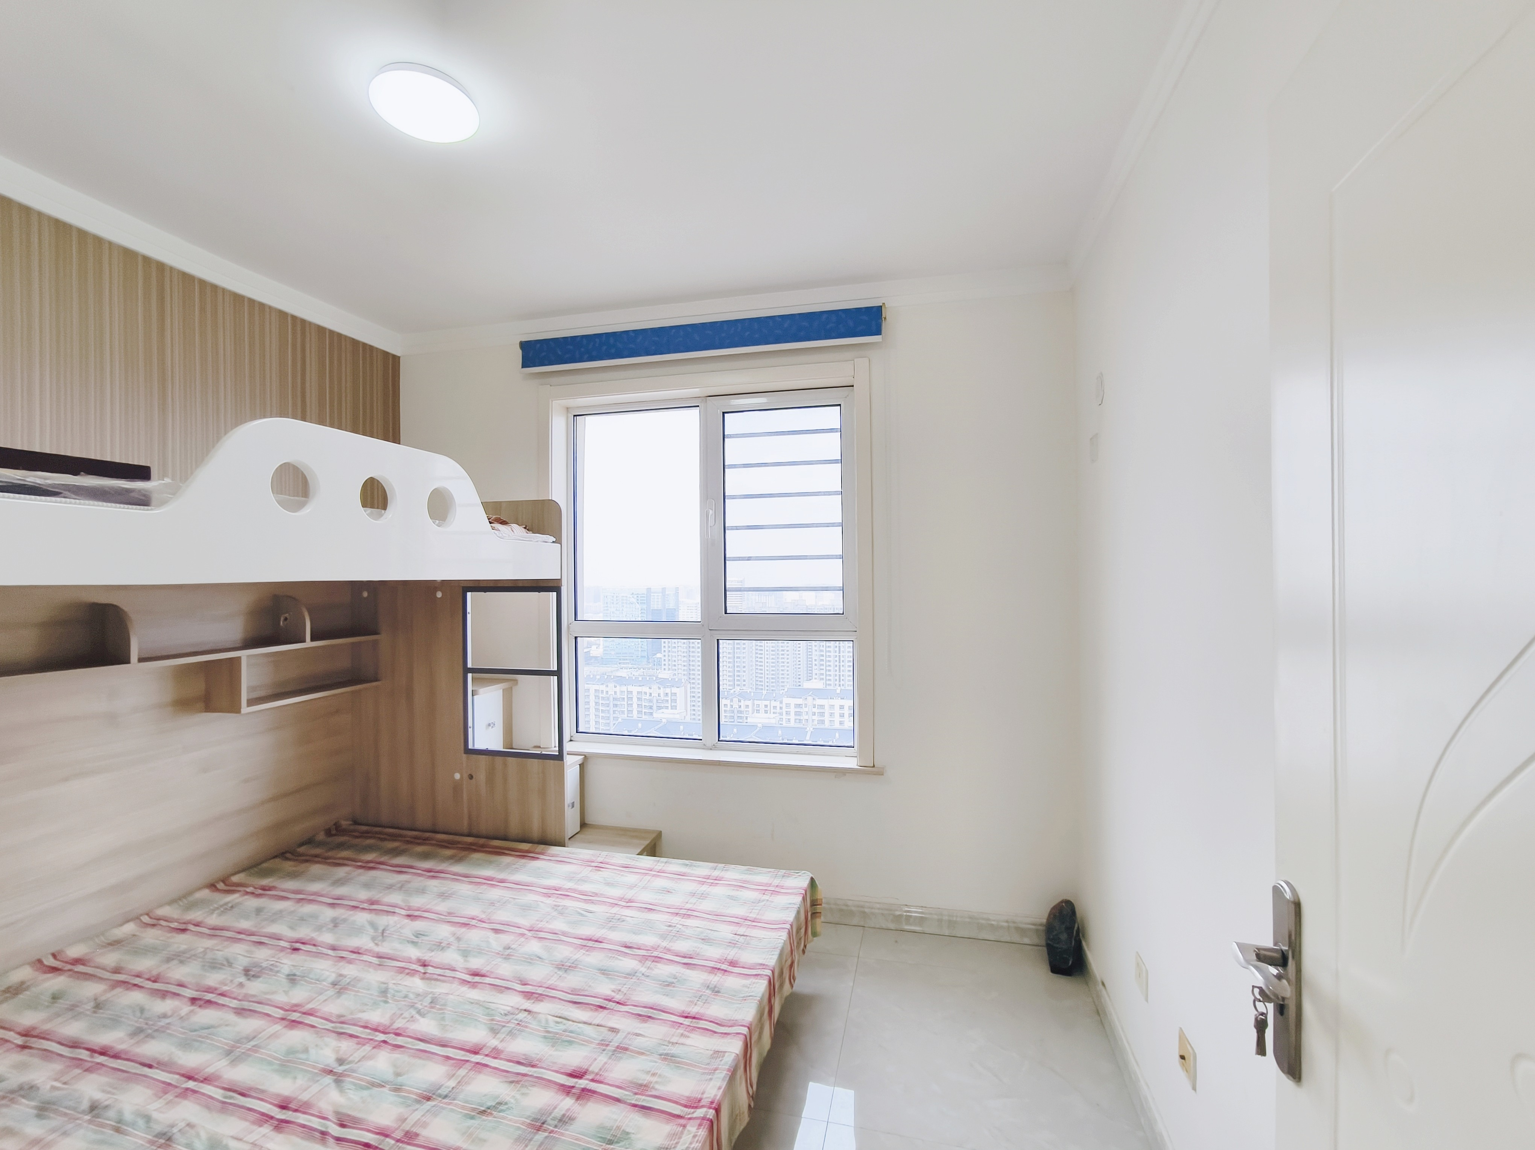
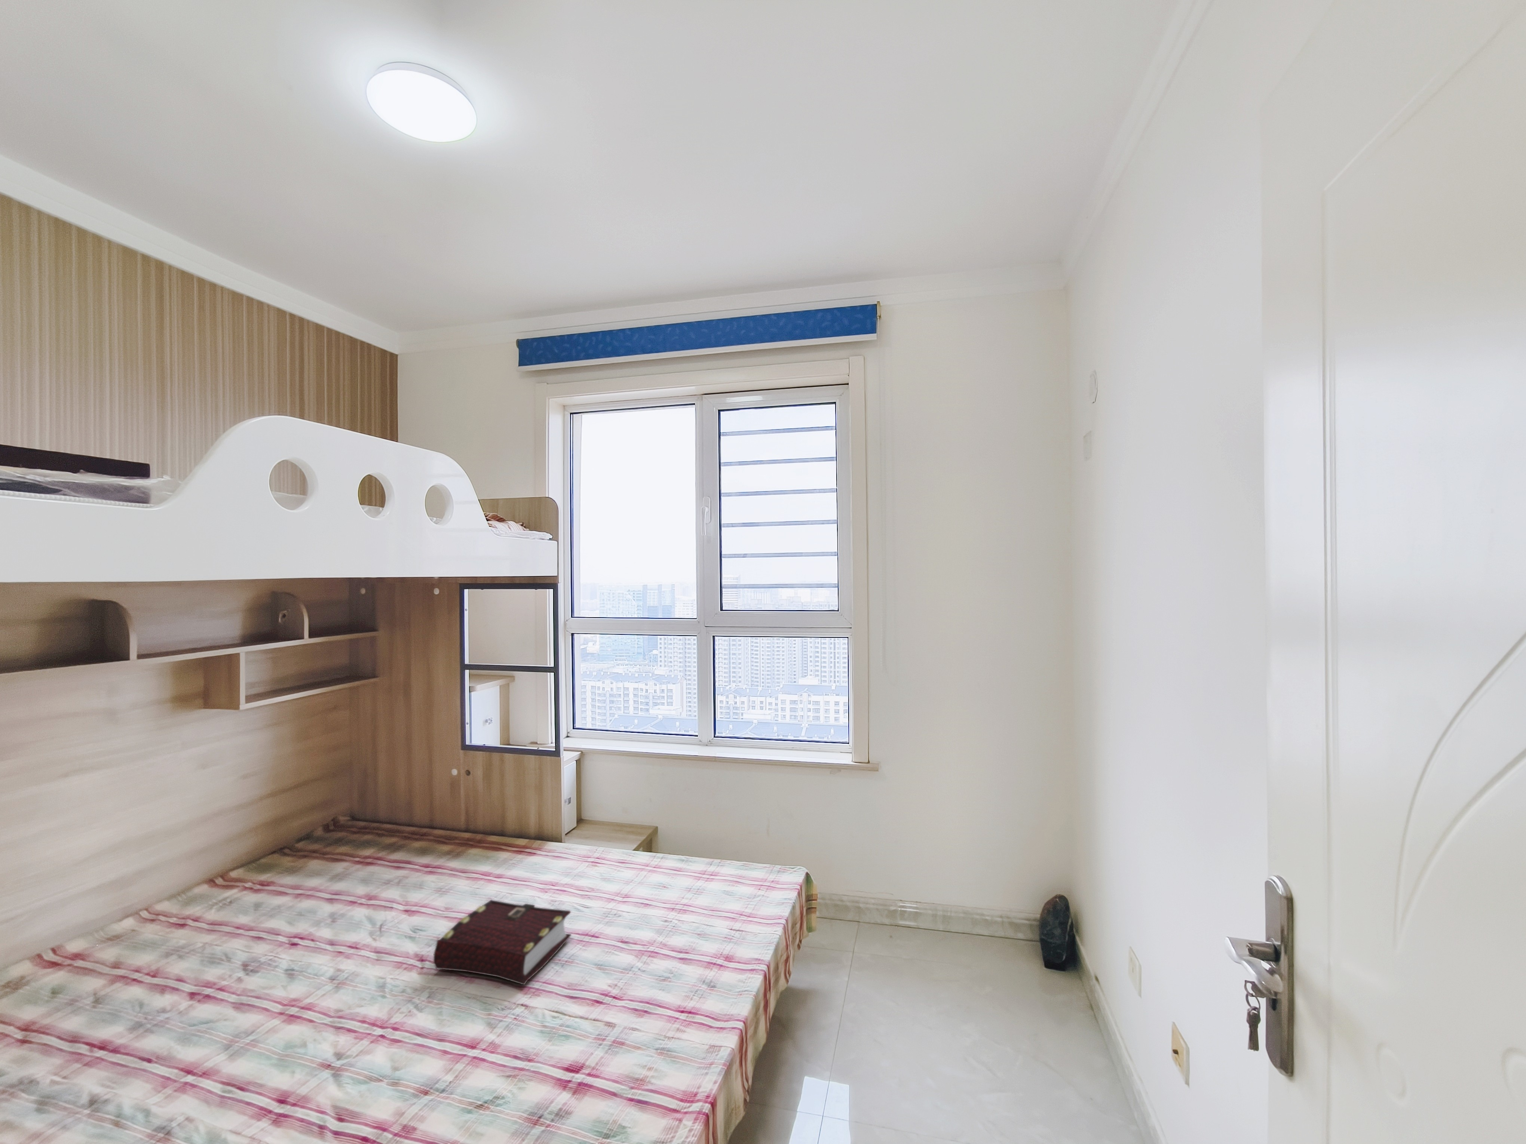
+ book [433,900,572,985]
